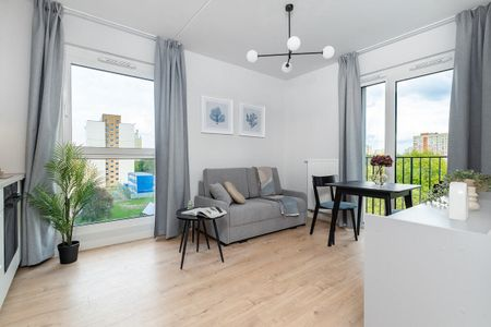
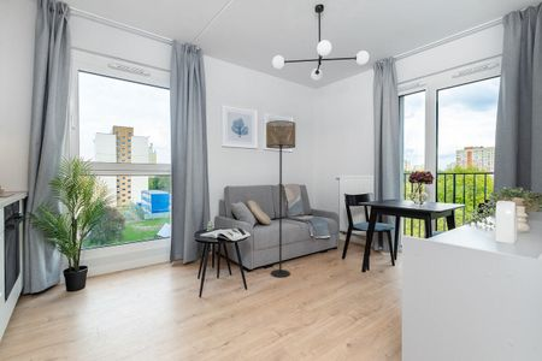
+ floor lamp [265,119,296,278]
